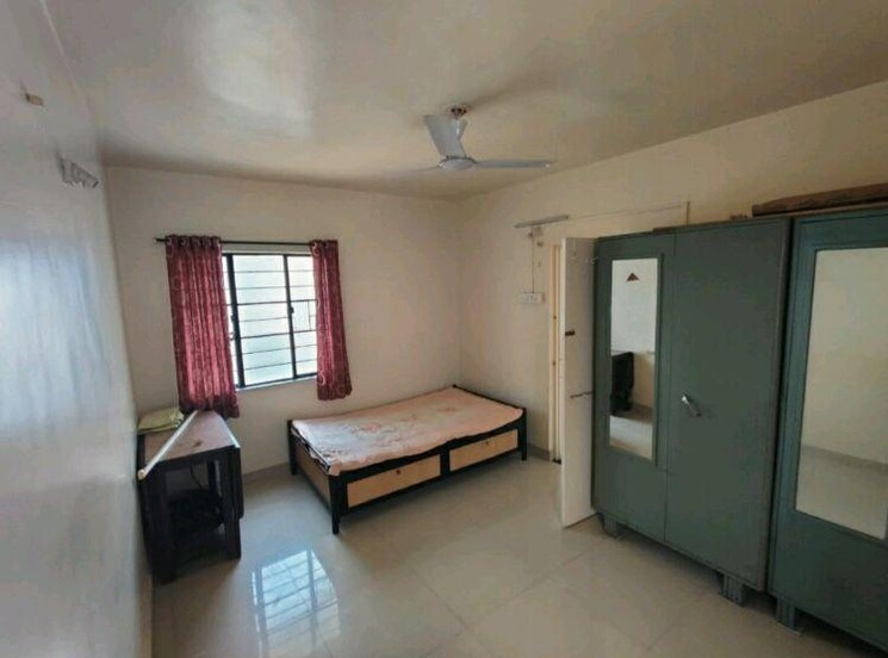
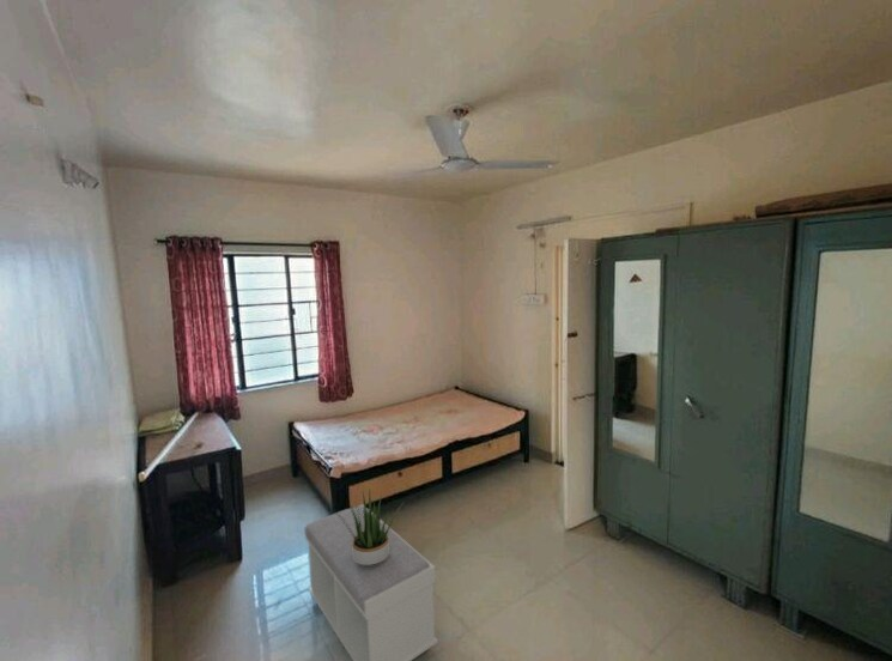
+ potted plant [340,489,405,565]
+ bench [303,503,439,661]
